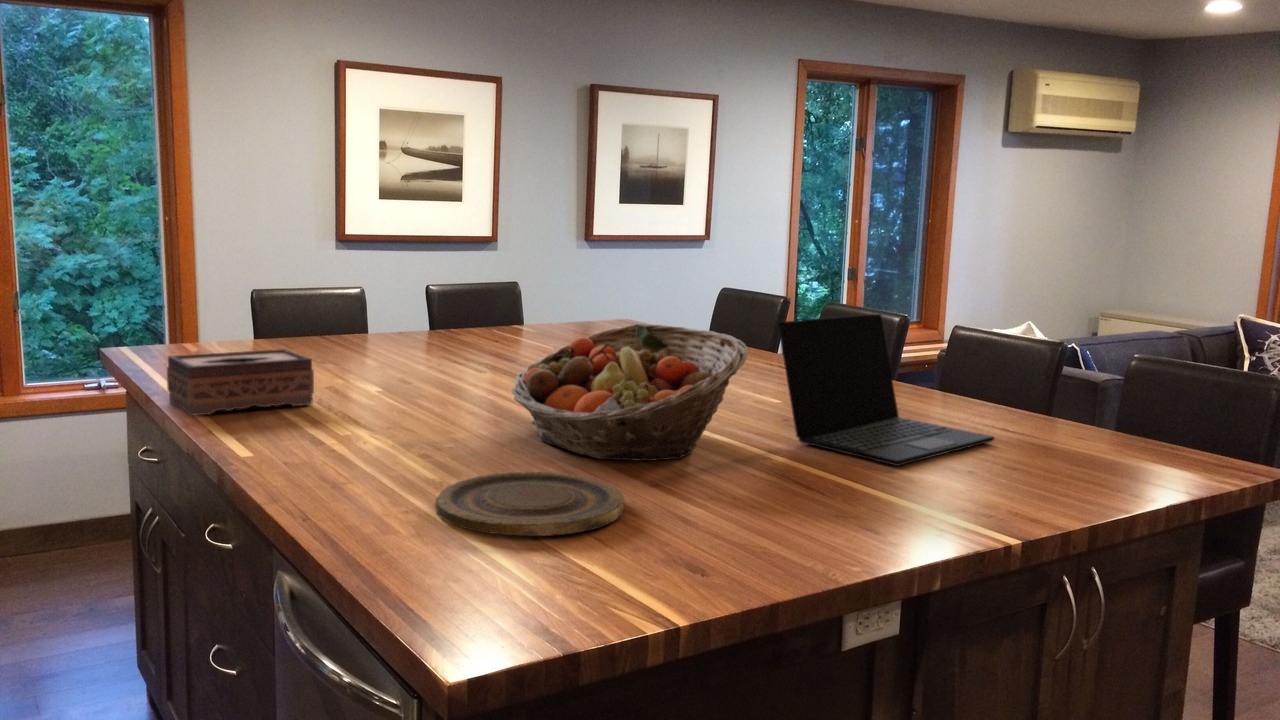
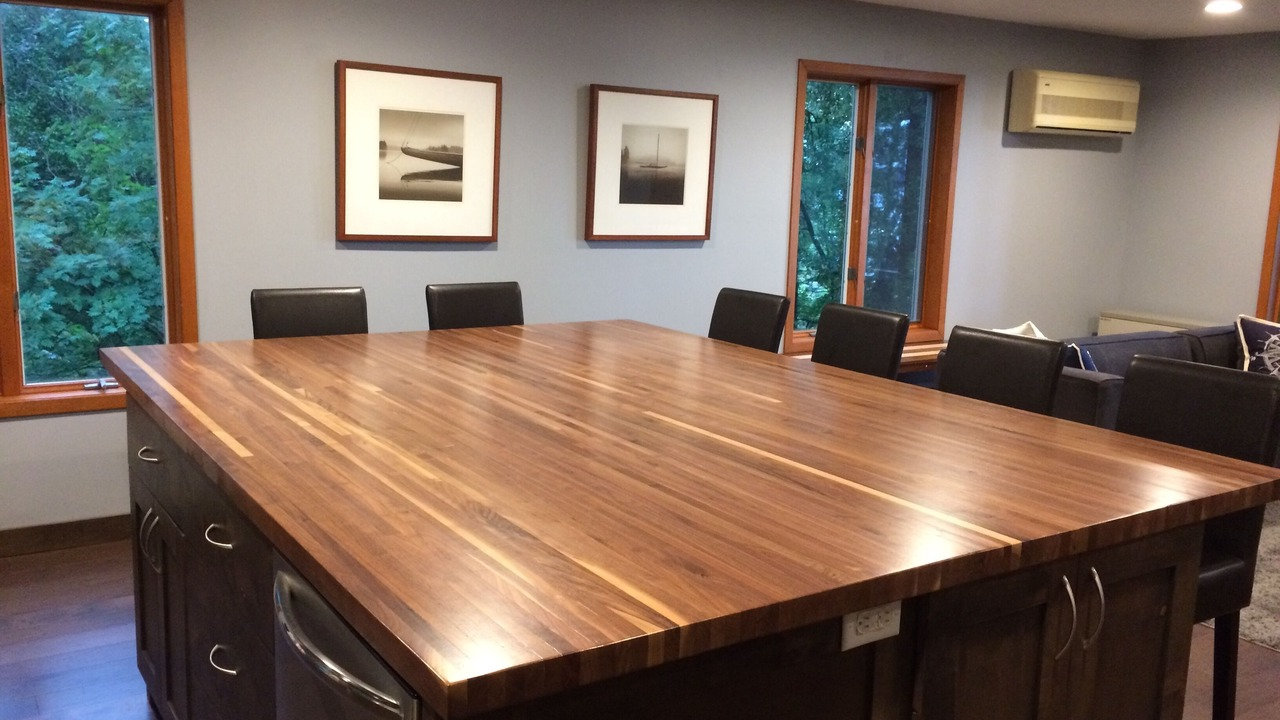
- fruit basket [511,323,749,462]
- laptop [776,313,996,467]
- tissue box [166,348,315,417]
- plate [434,471,625,537]
